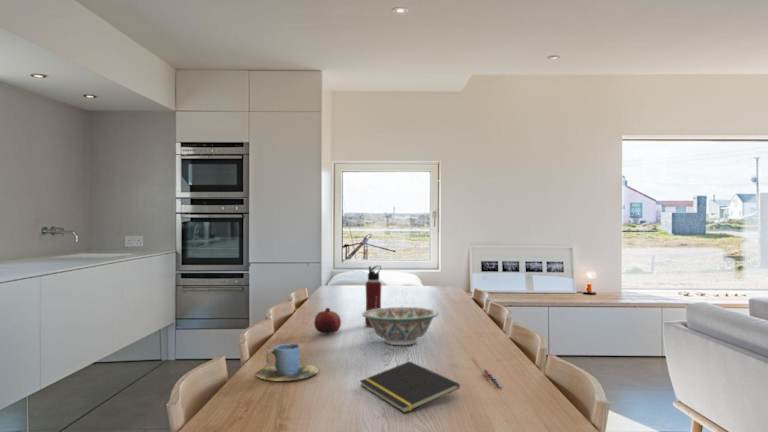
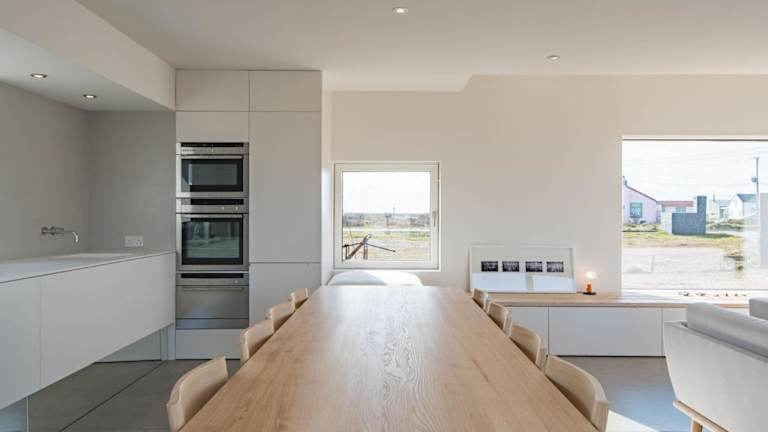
- cup [255,343,319,382]
- pen [482,368,504,389]
- fruit [313,307,342,335]
- water bottle [364,265,382,328]
- decorative bowl [361,306,440,346]
- notepad [359,360,461,414]
